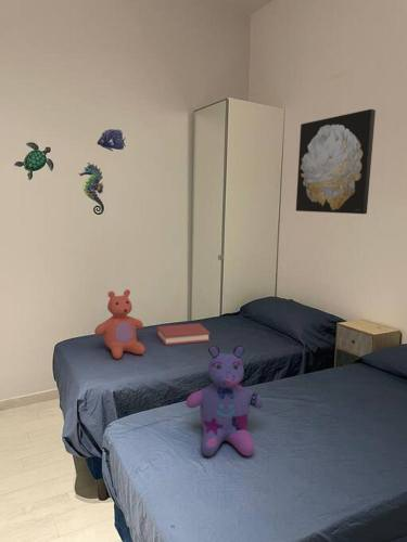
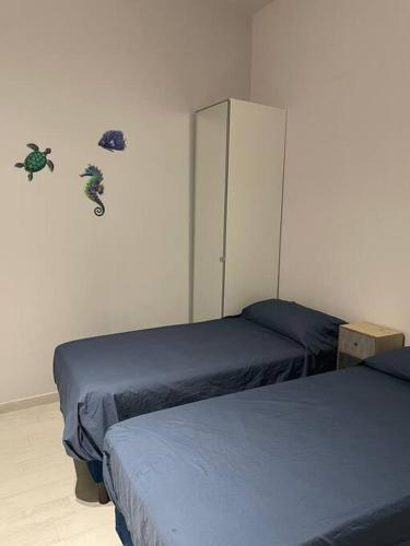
- toy [185,345,265,457]
- teddy bear [93,288,147,360]
- hardback book [156,322,211,346]
- wall art [295,108,377,215]
